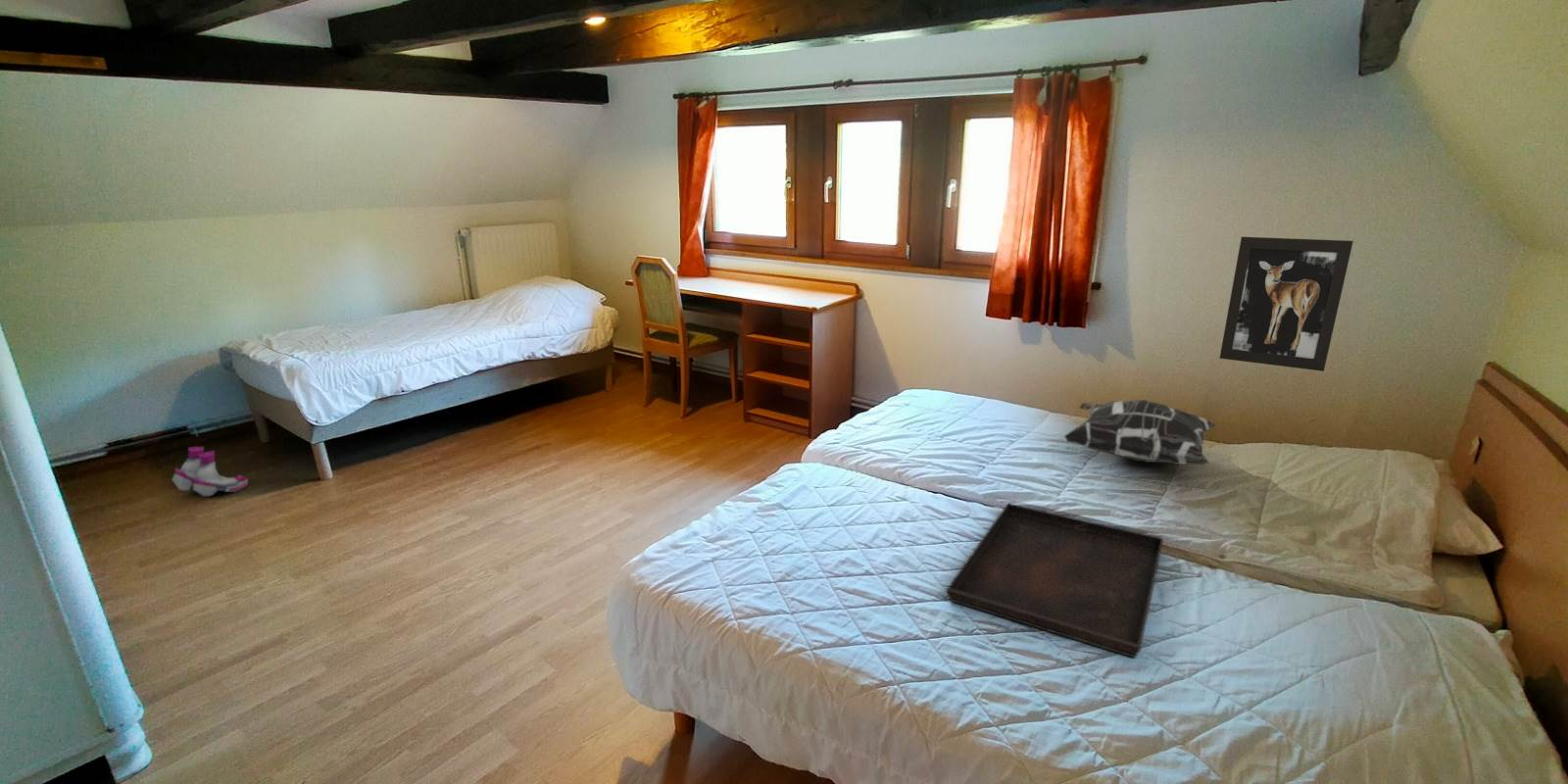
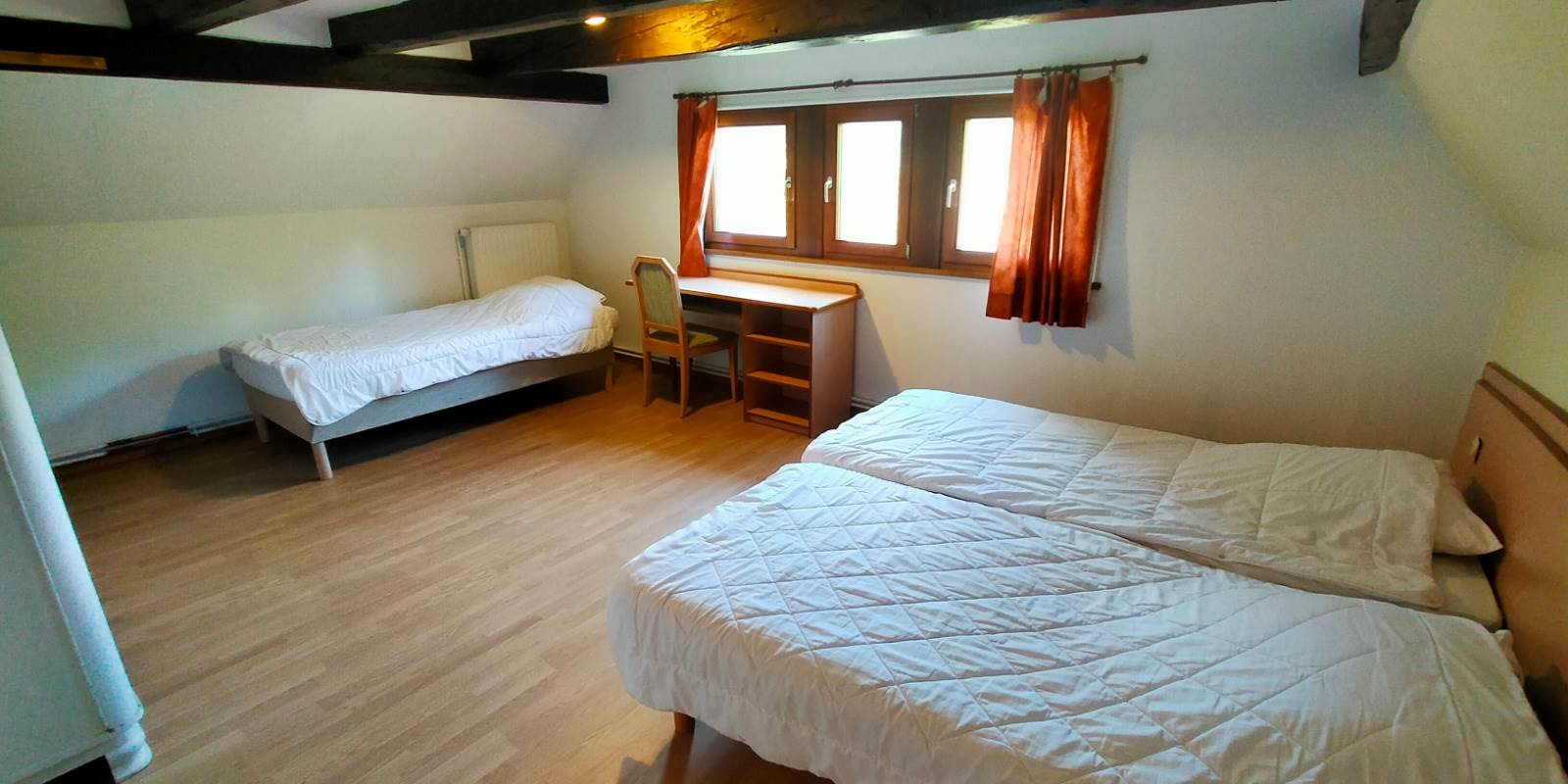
- serving tray [946,503,1164,659]
- wall art [1219,236,1354,372]
- boots [171,446,249,497]
- decorative pillow [1063,399,1217,466]
